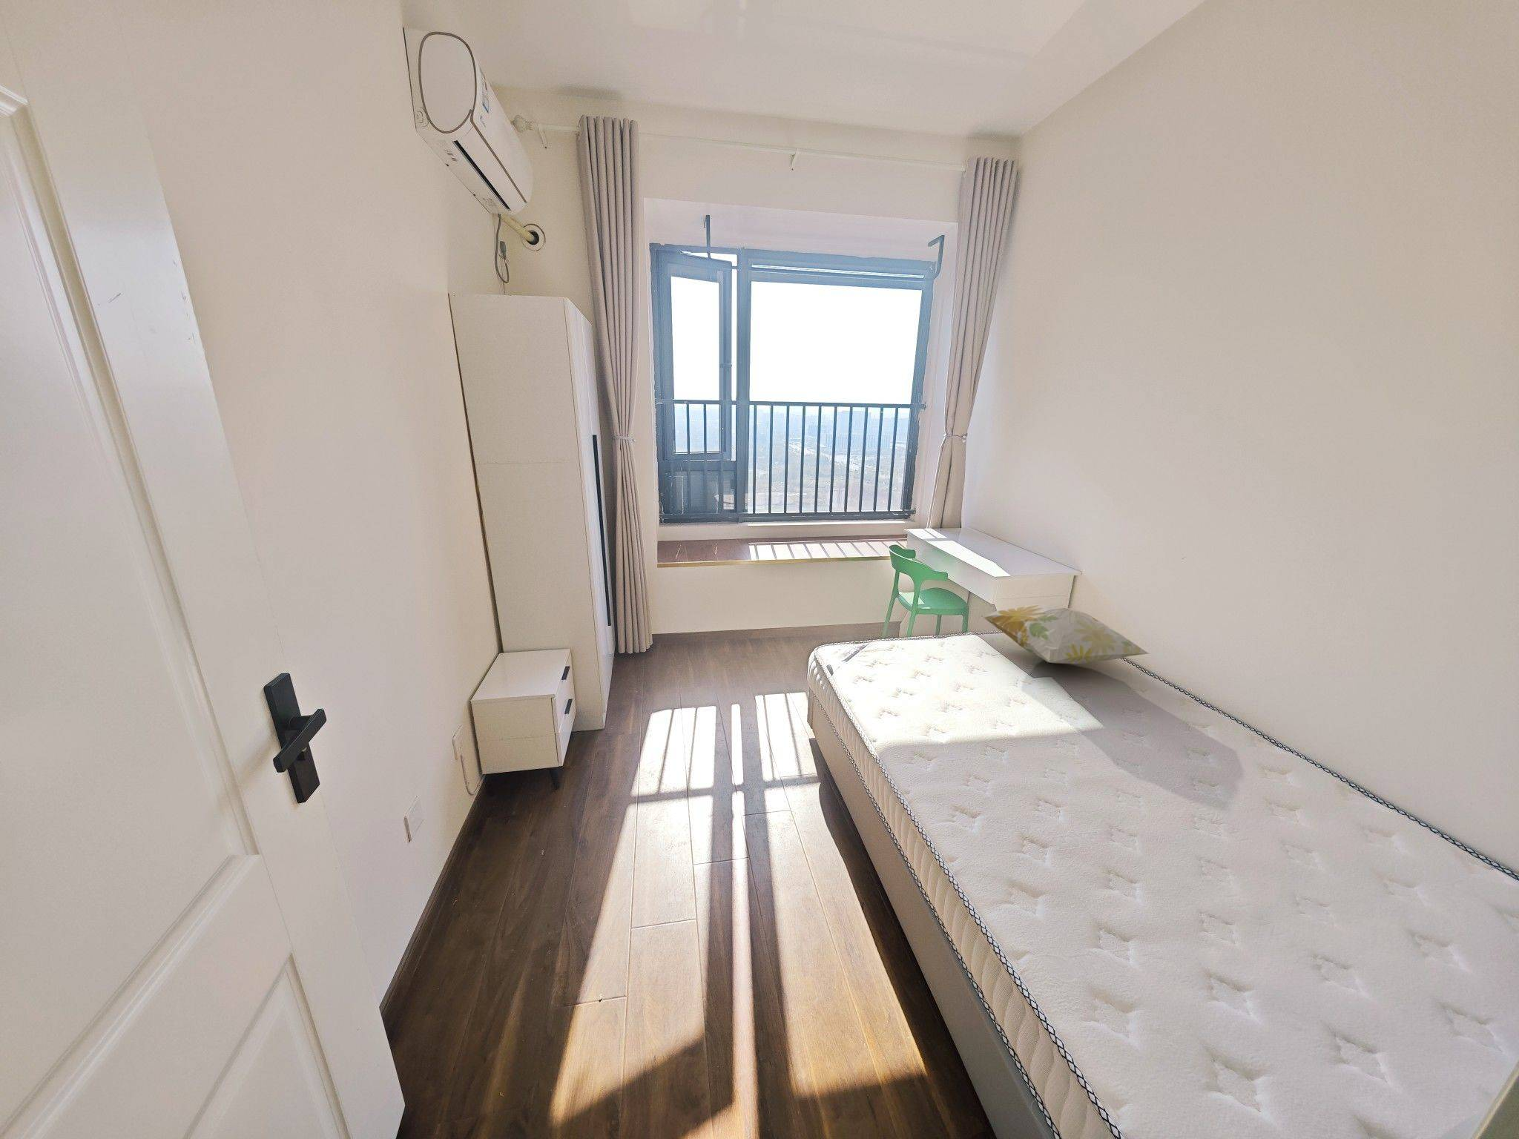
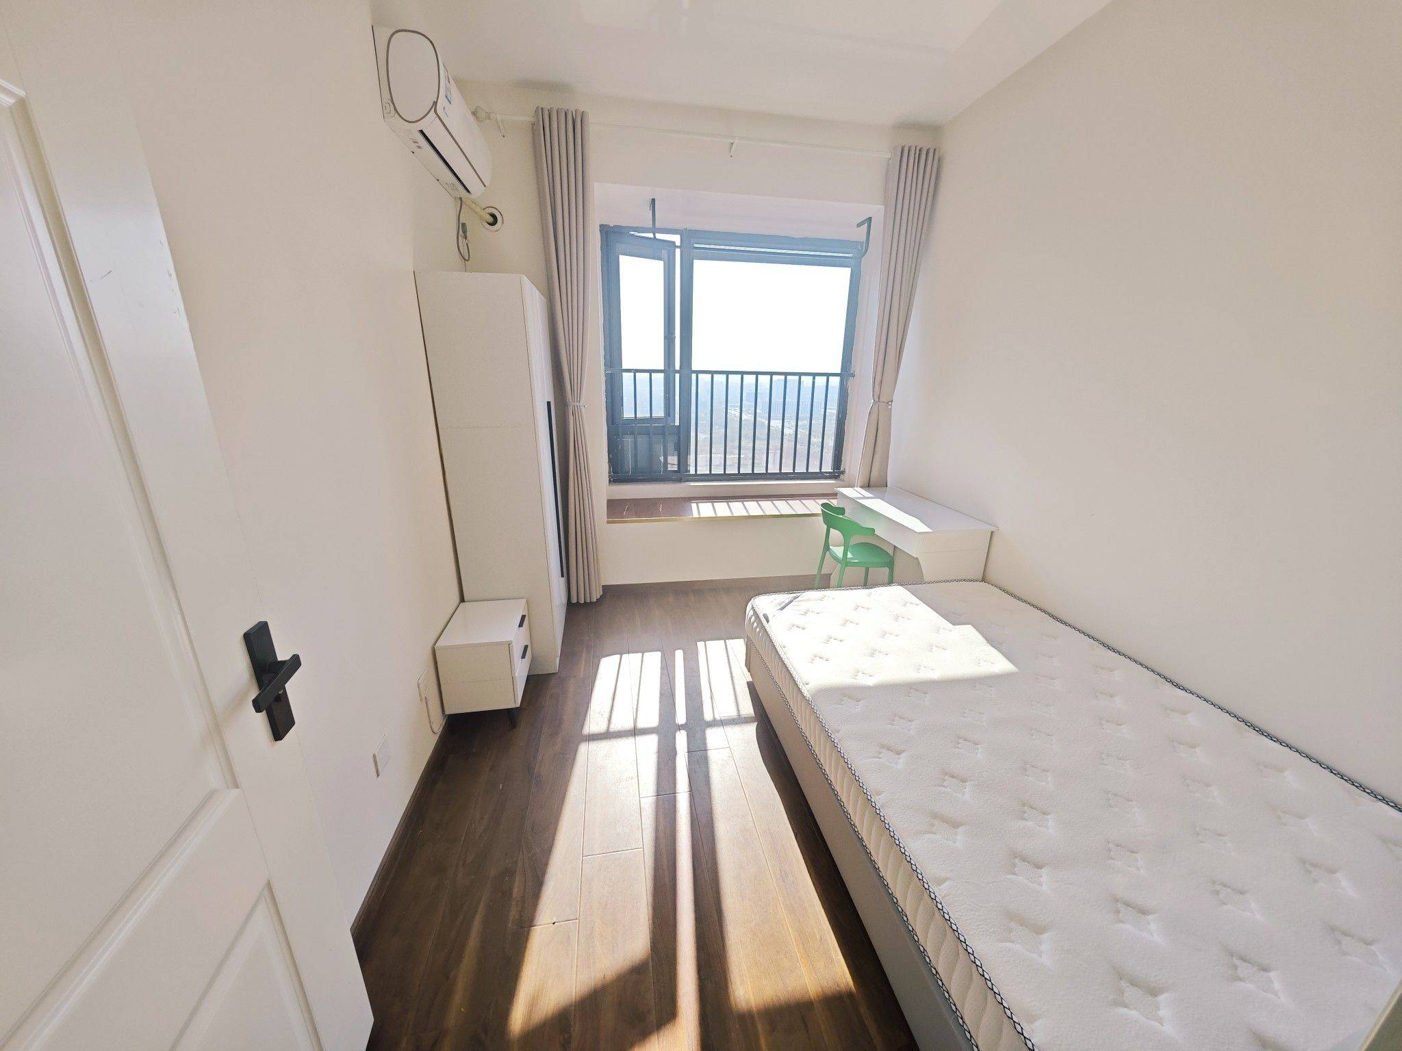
- decorative pillow [980,603,1151,665]
